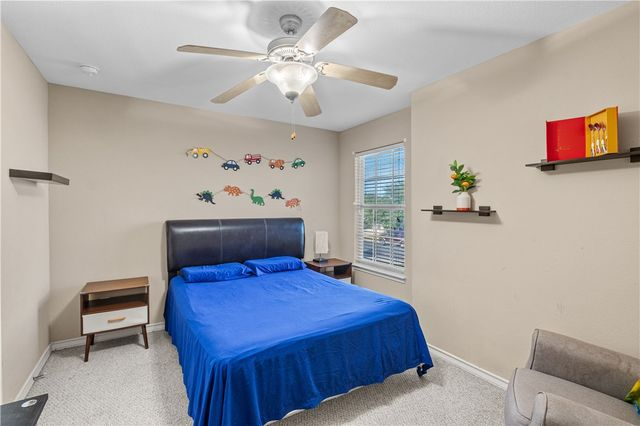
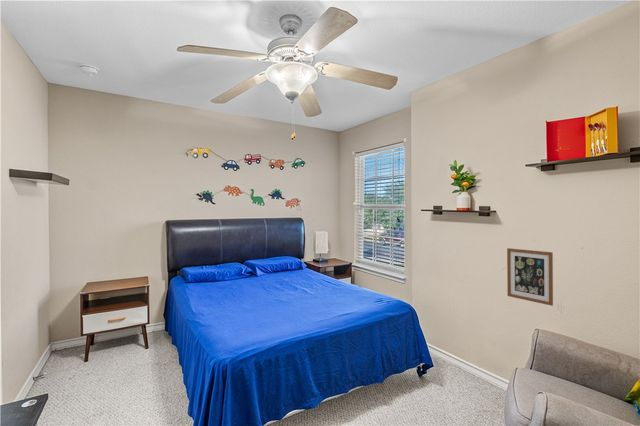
+ wall art [506,247,554,307]
